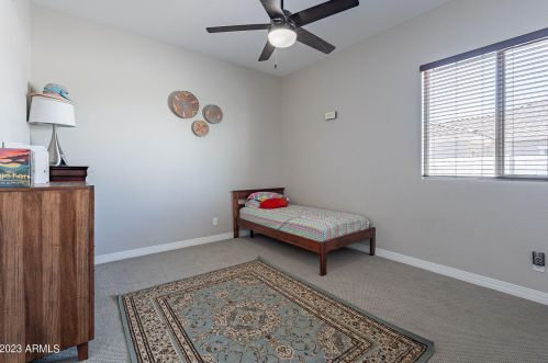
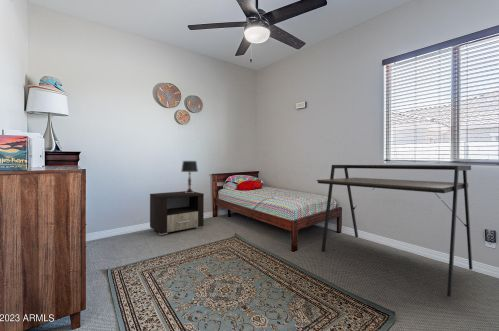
+ table lamp [180,160,199,193]
+ desk [316,164,473,298]
+ nightstand [149,190,205,236]
